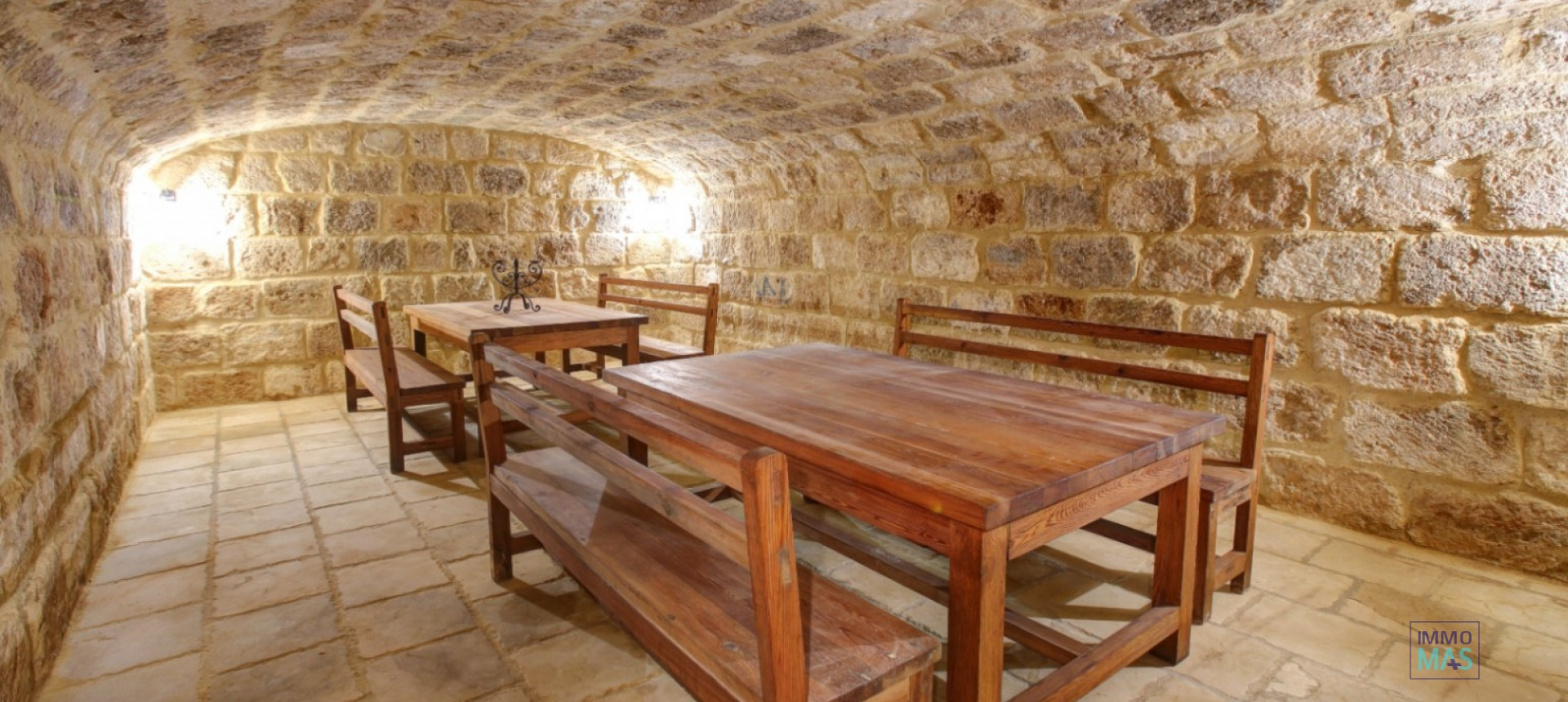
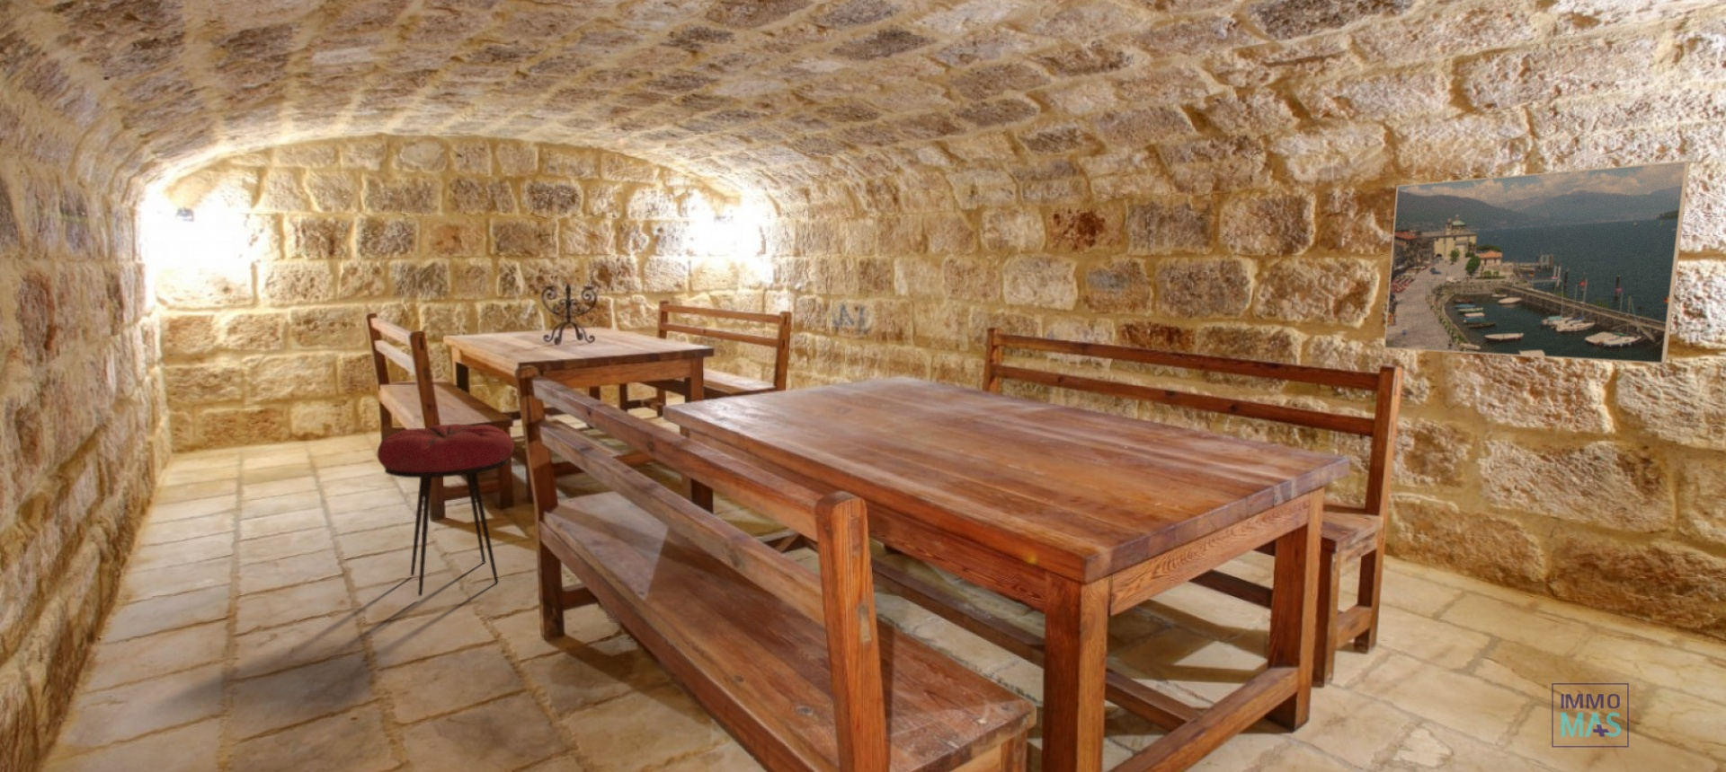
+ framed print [1383,159,1691,365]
+ stool [376,422,515,597]
